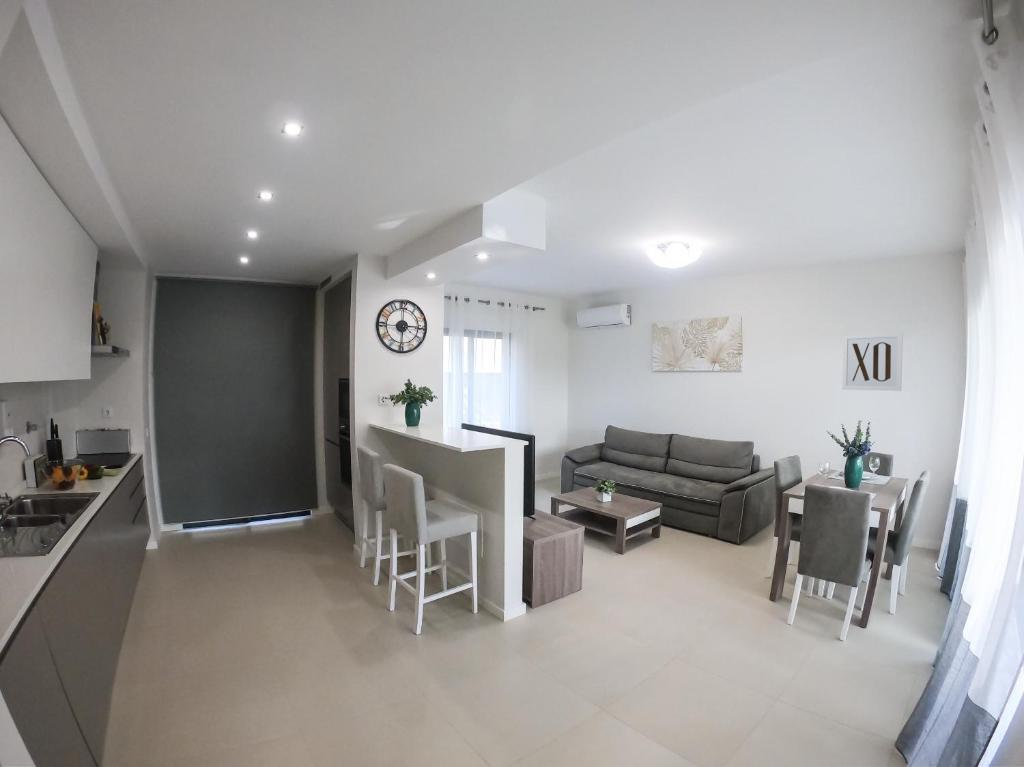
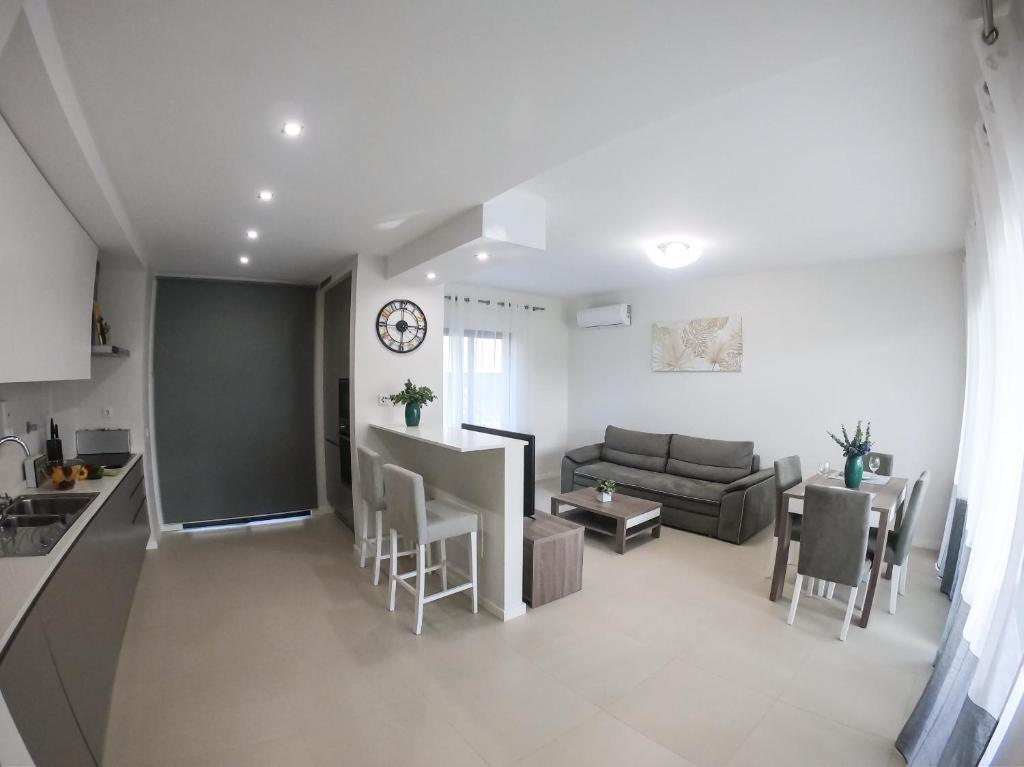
- wall art [841,332,904,392]
